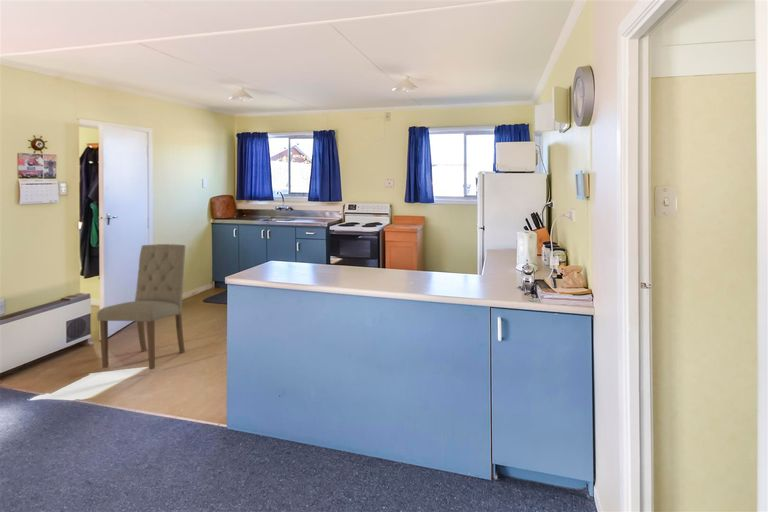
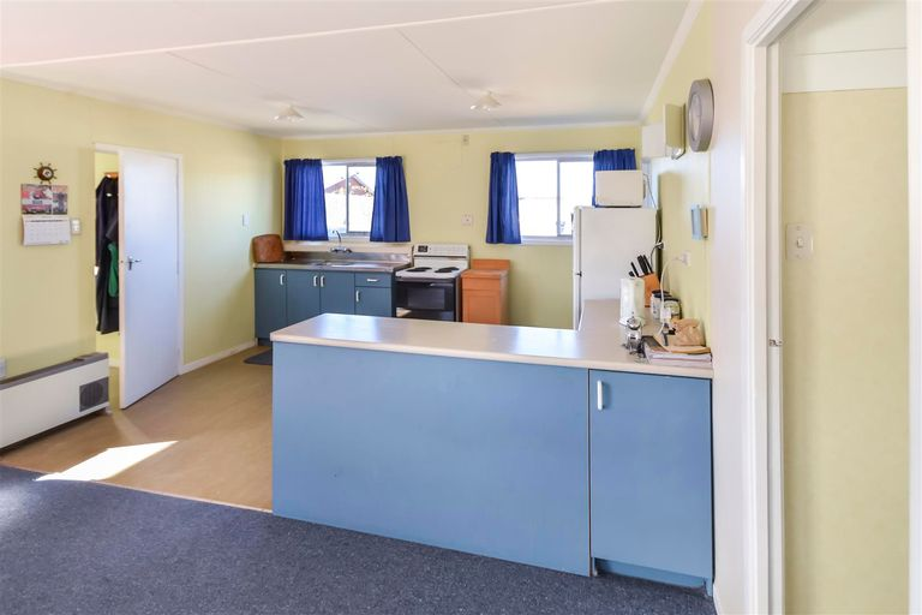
- dining chair [96,243,186,370]
